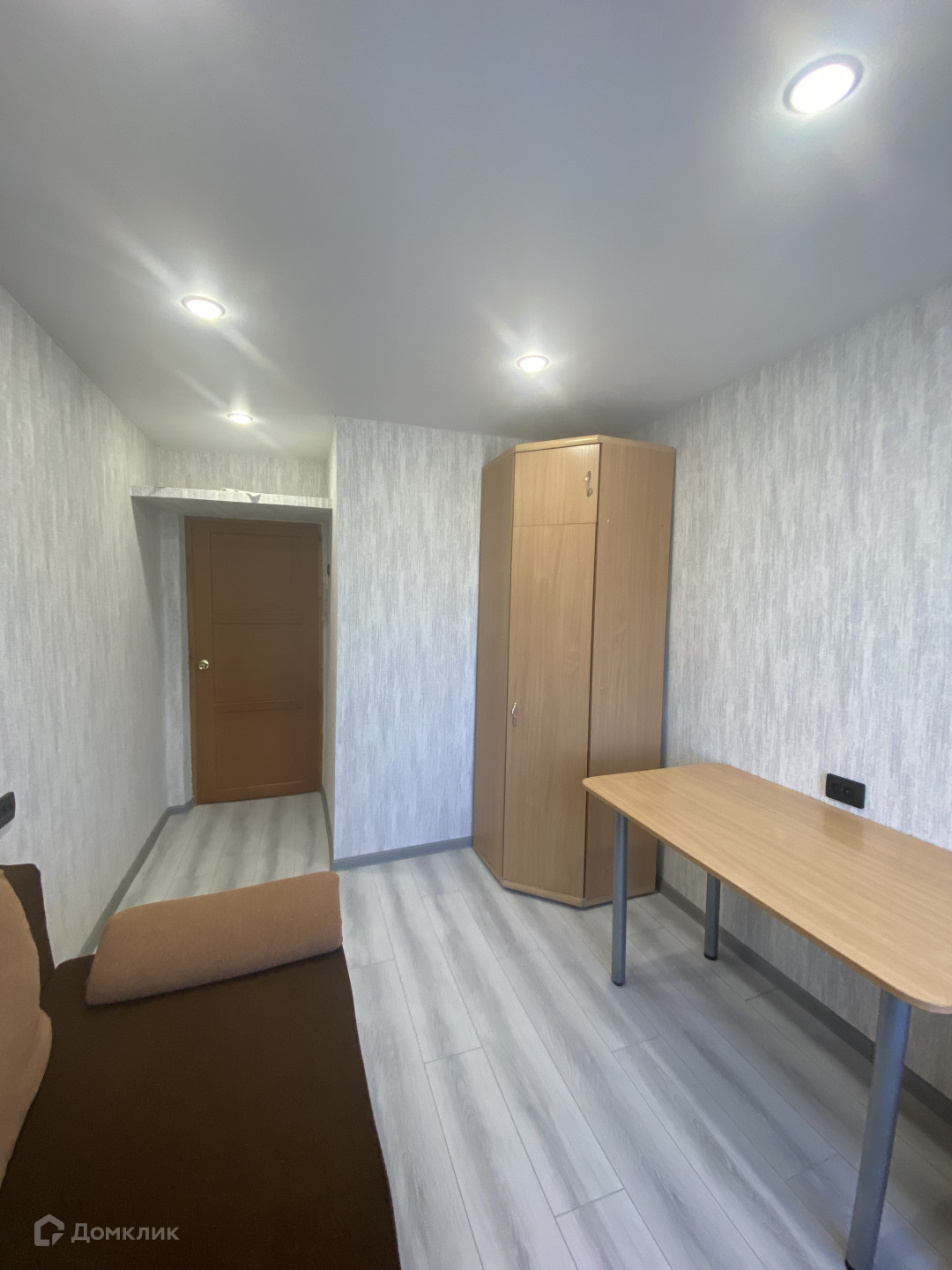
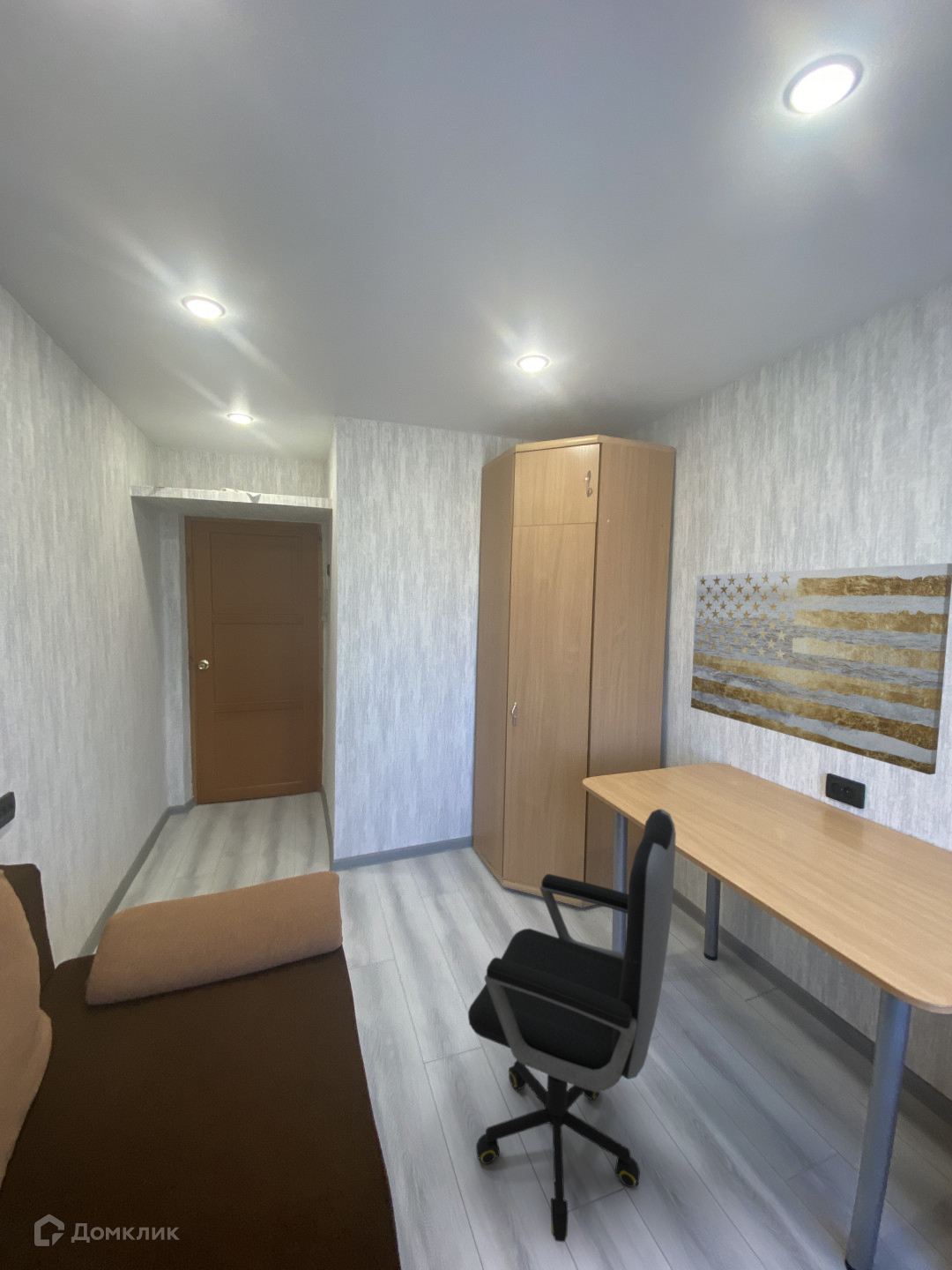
+ office chair [467,808,677,1243]
+ wall art [690,563,952,775]
